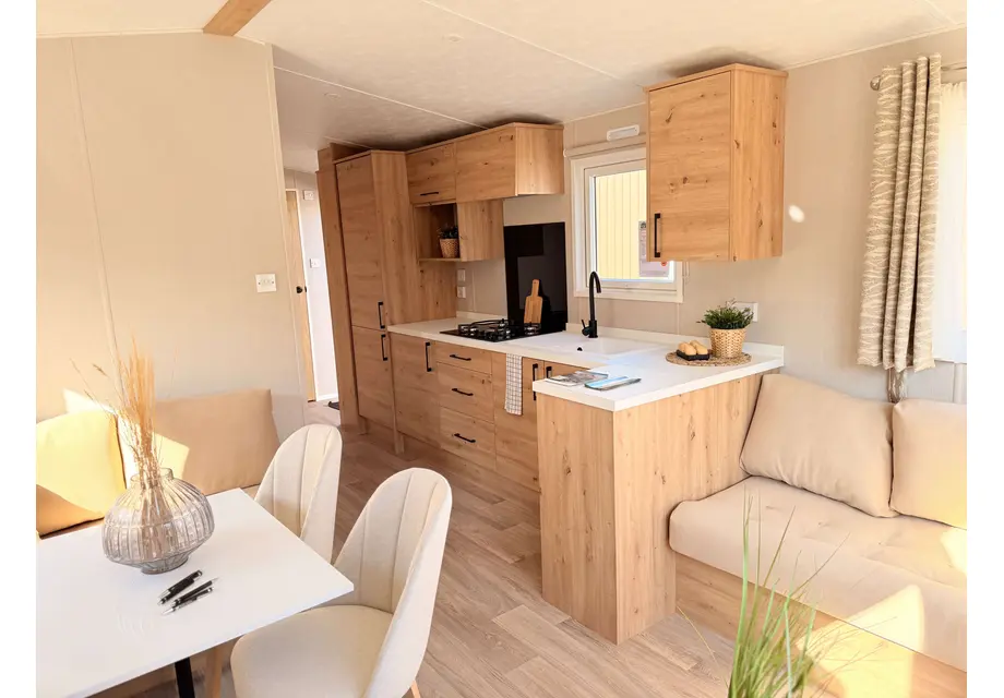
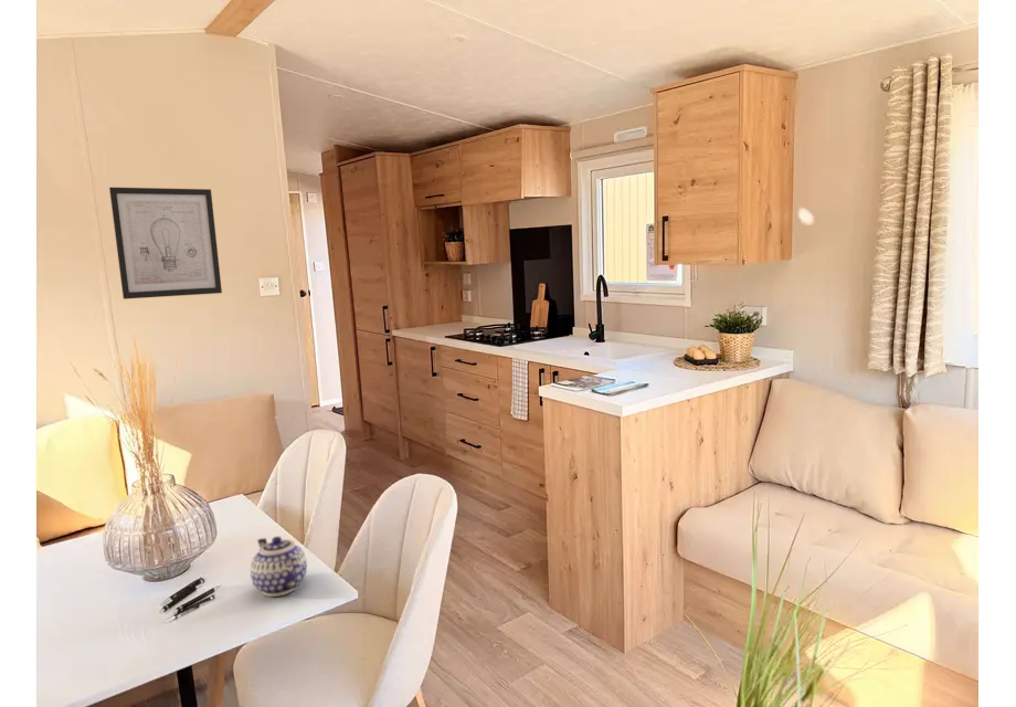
+ teapot [250,536,308,598]
+ wall art [108,186,223,300]
